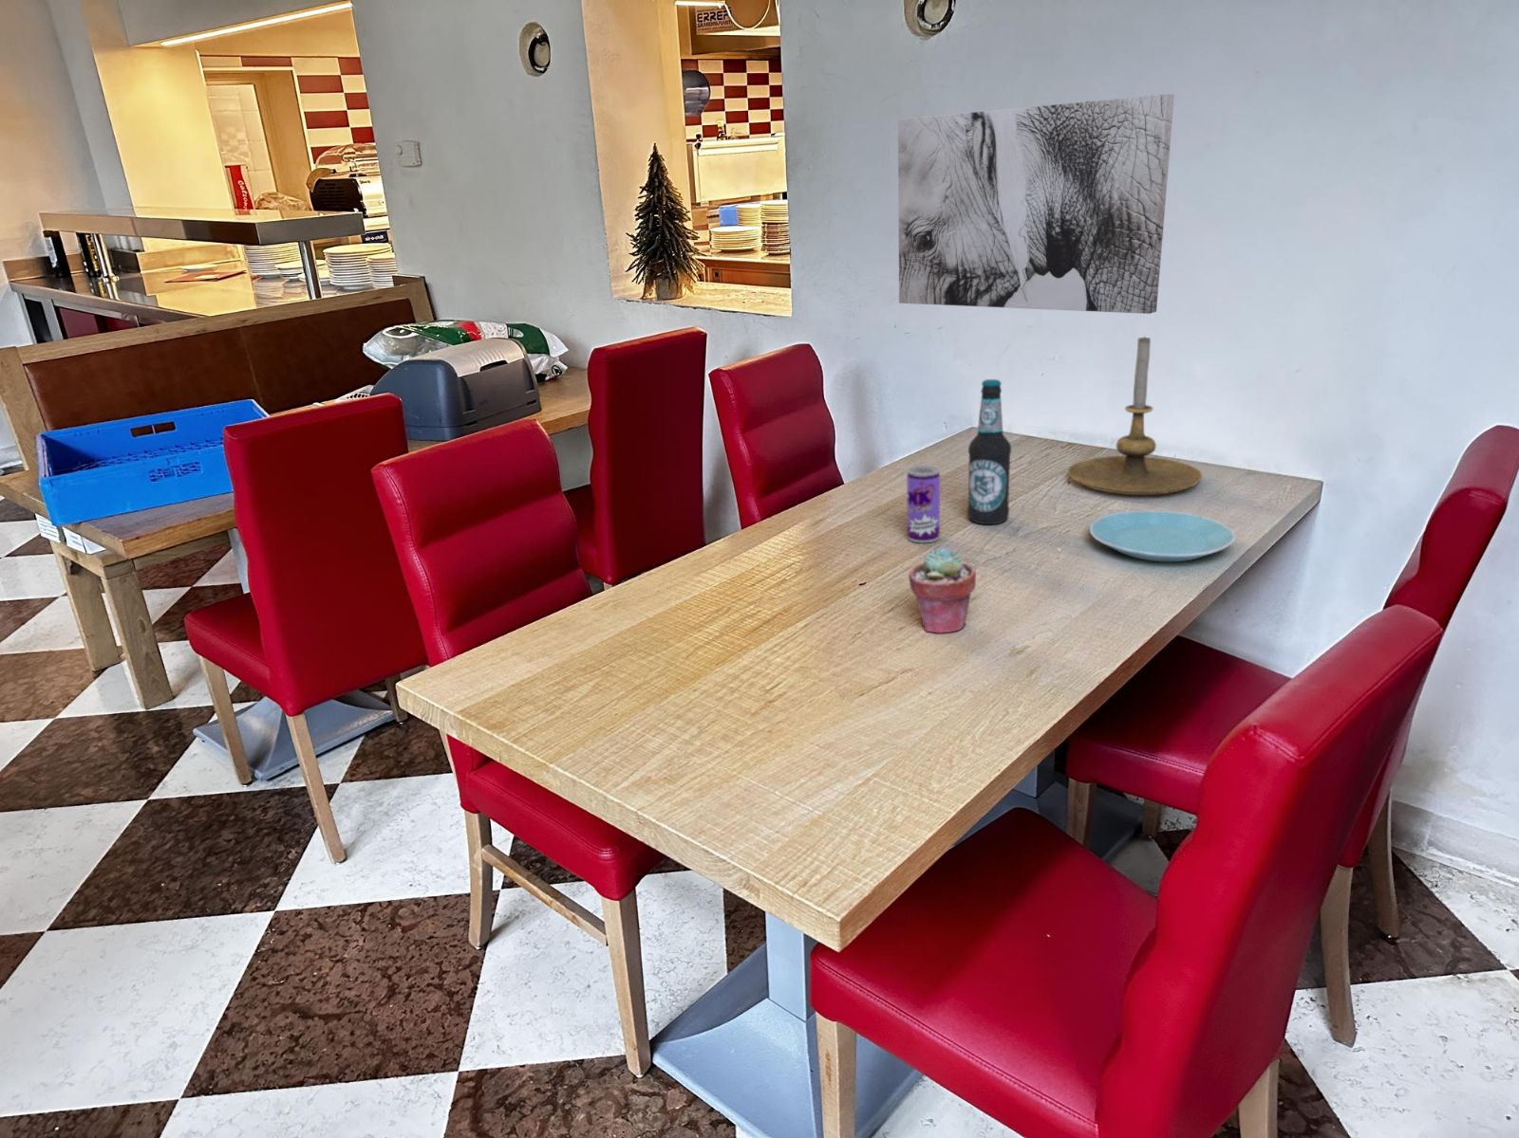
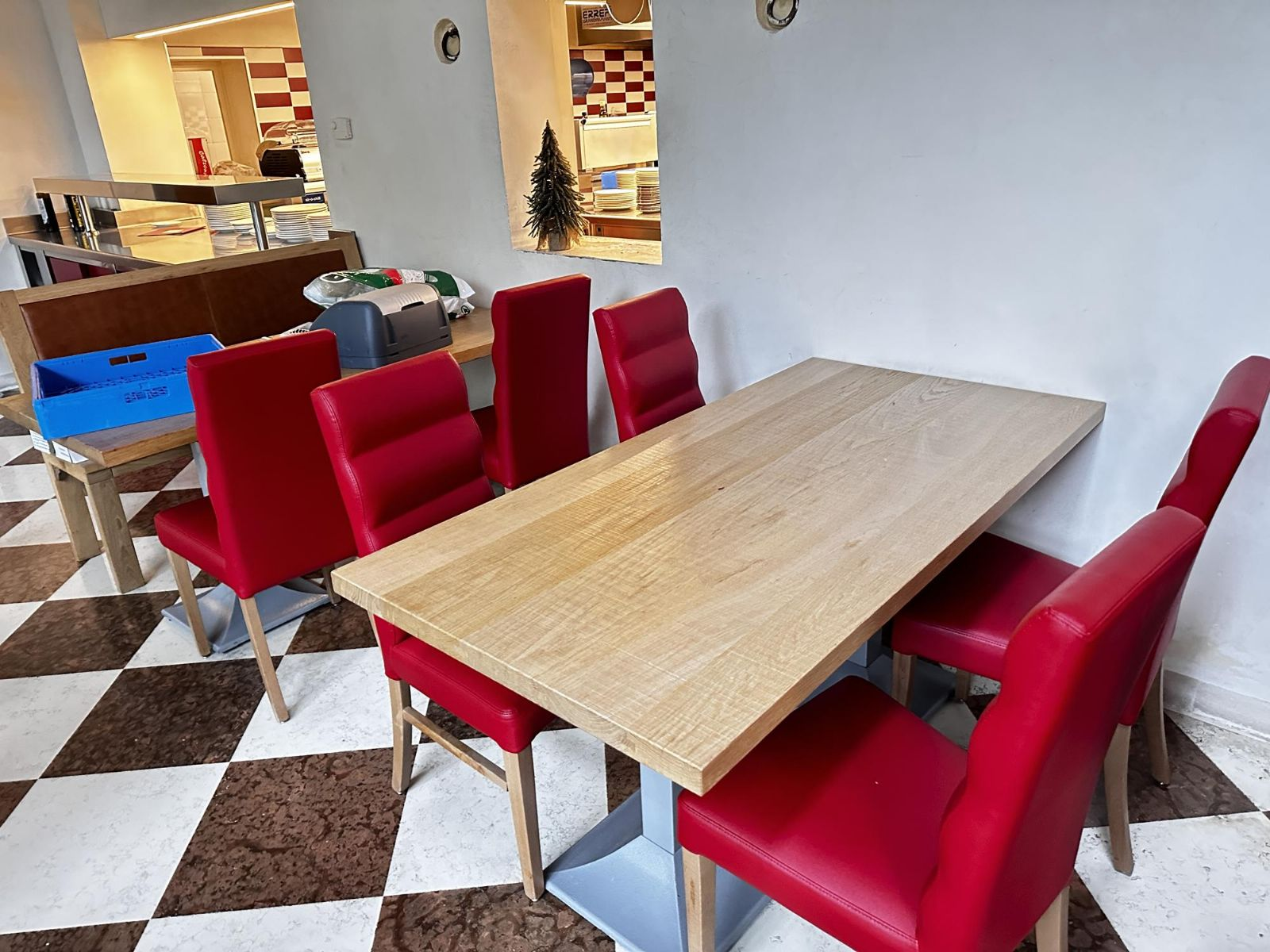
- bottle [966,379,1012,526]
- plate [1088,510,1236,562]
- wall art [897,93,1176,314]
- candle holder [1067,335,1203,496]
- beverage can [905,465,941,544]
- potted succulent [908,547,977,636]
